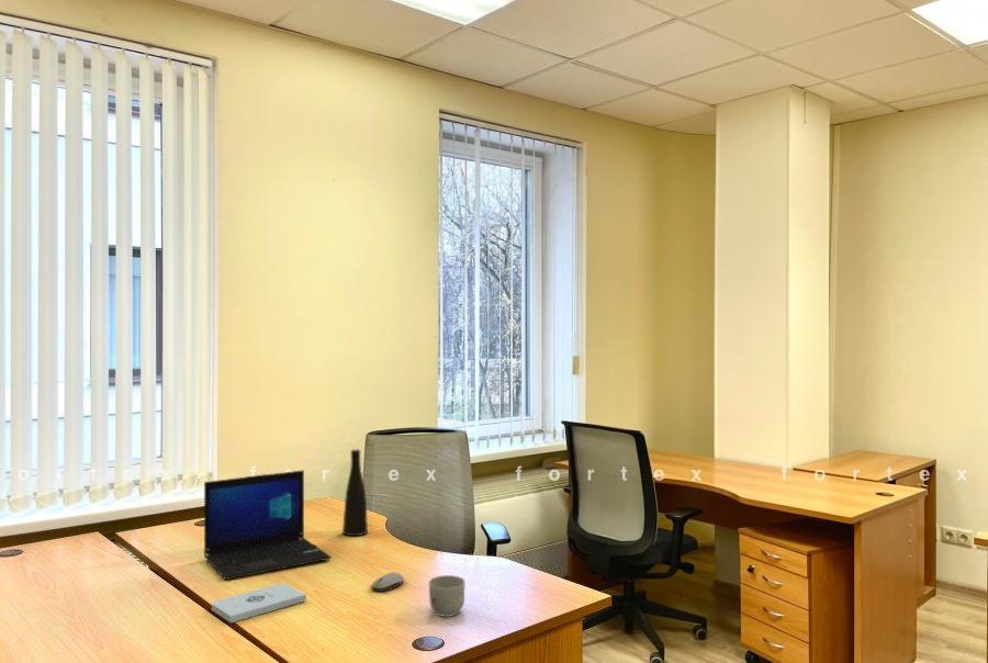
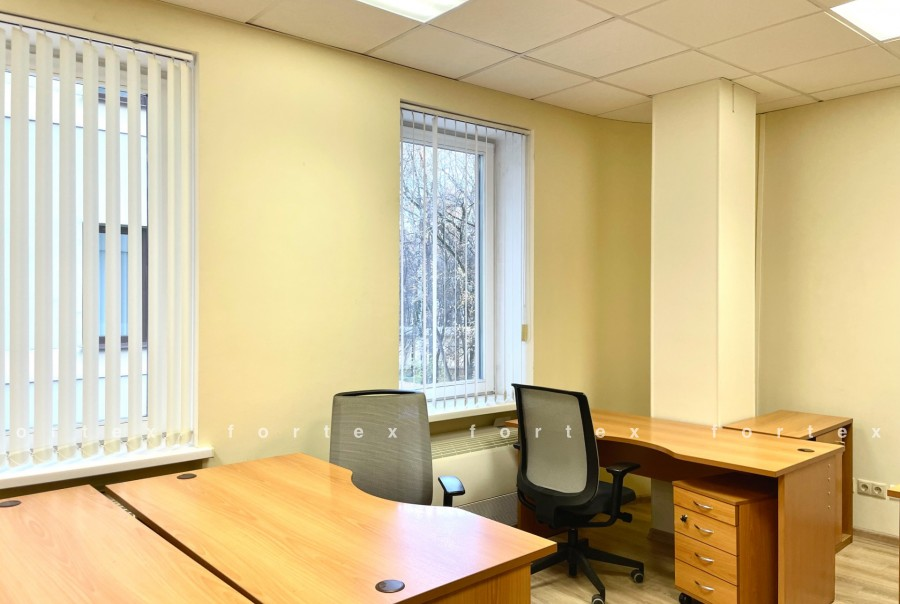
- notepad [211,582,307,625]
- computer mouse [370,571,405,593]
- vase [341,449,369,537]
- mug [428,574,465,618]
- laptop [203,469,333,581]
